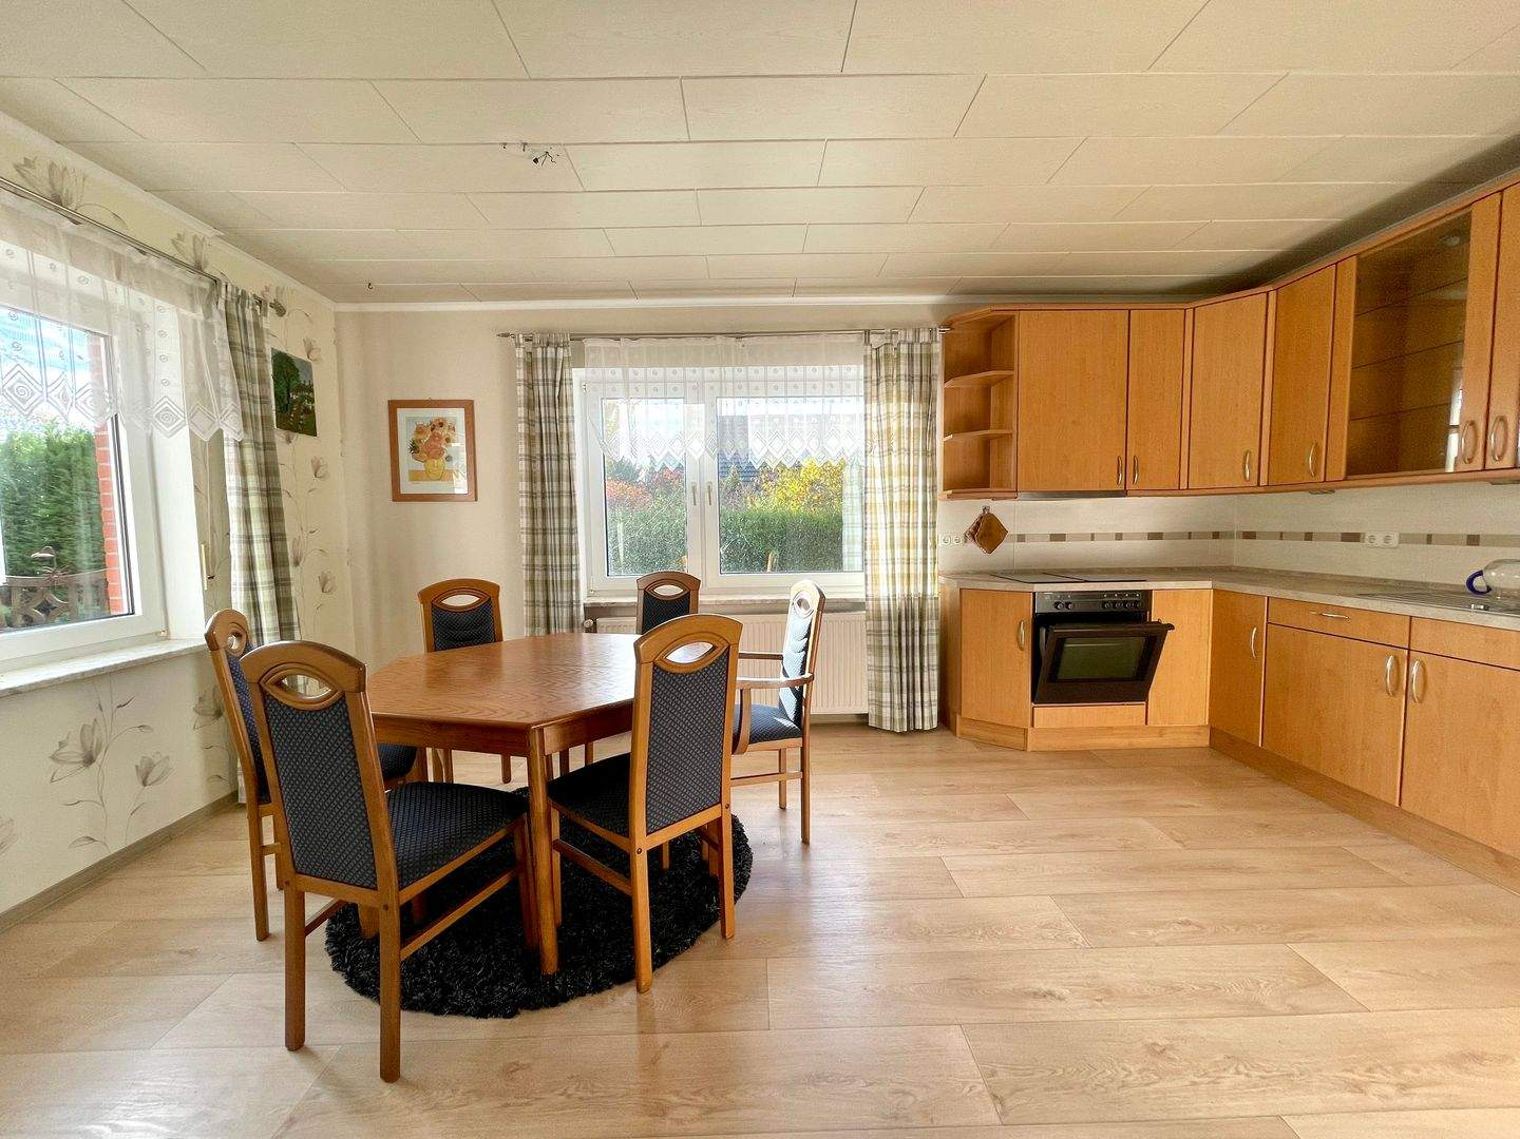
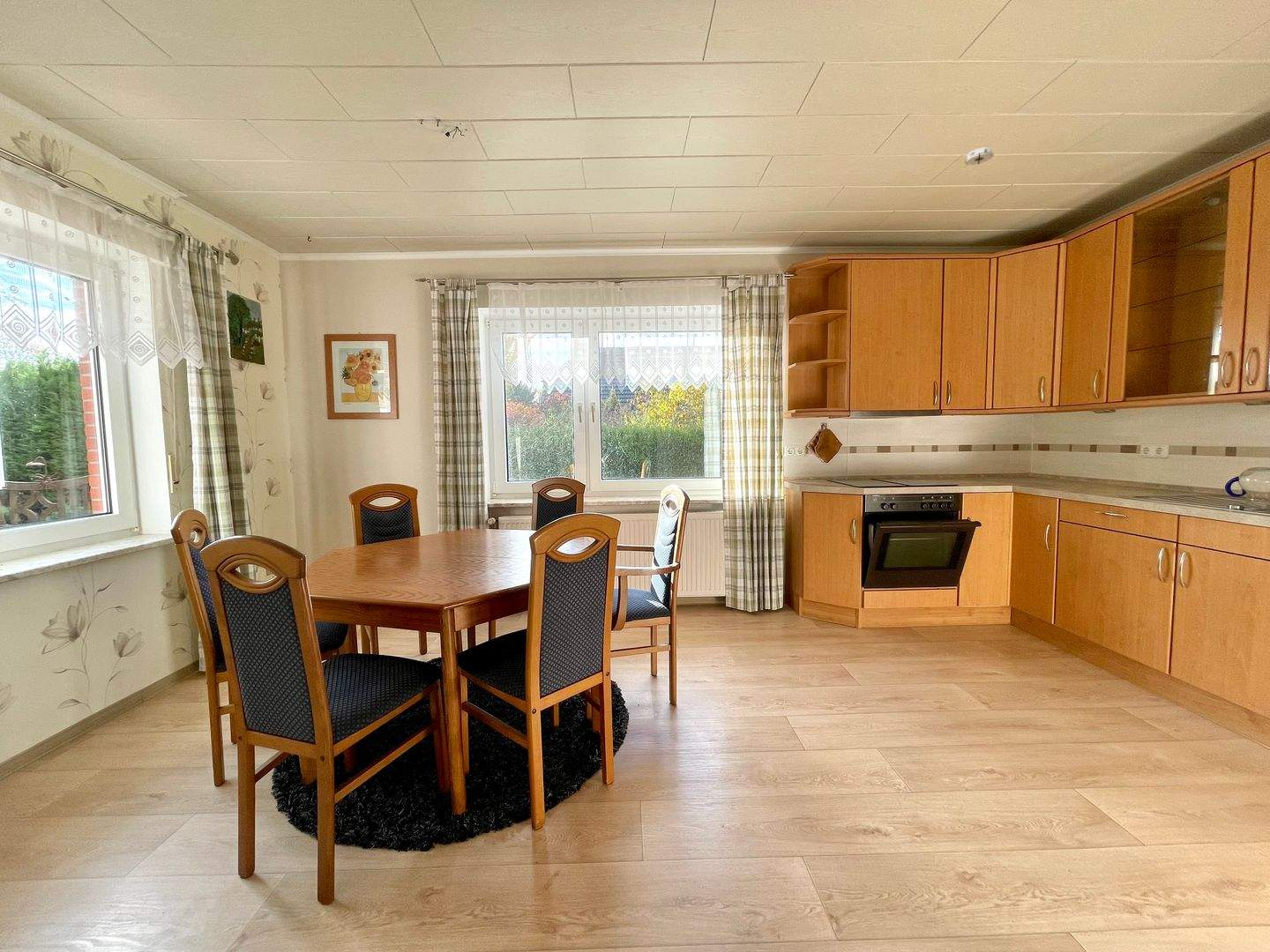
+ smoke detector [963,146,995,168]
